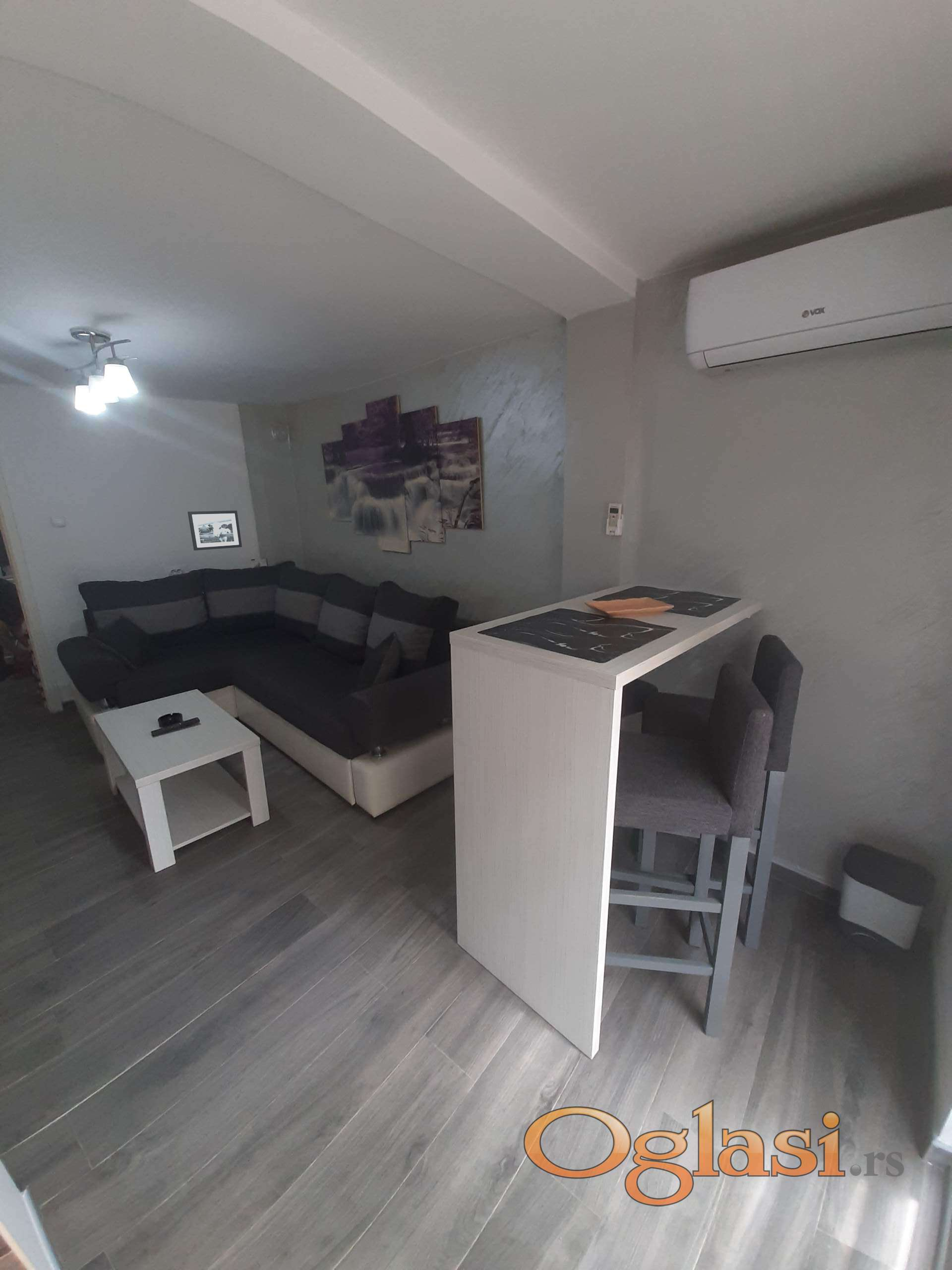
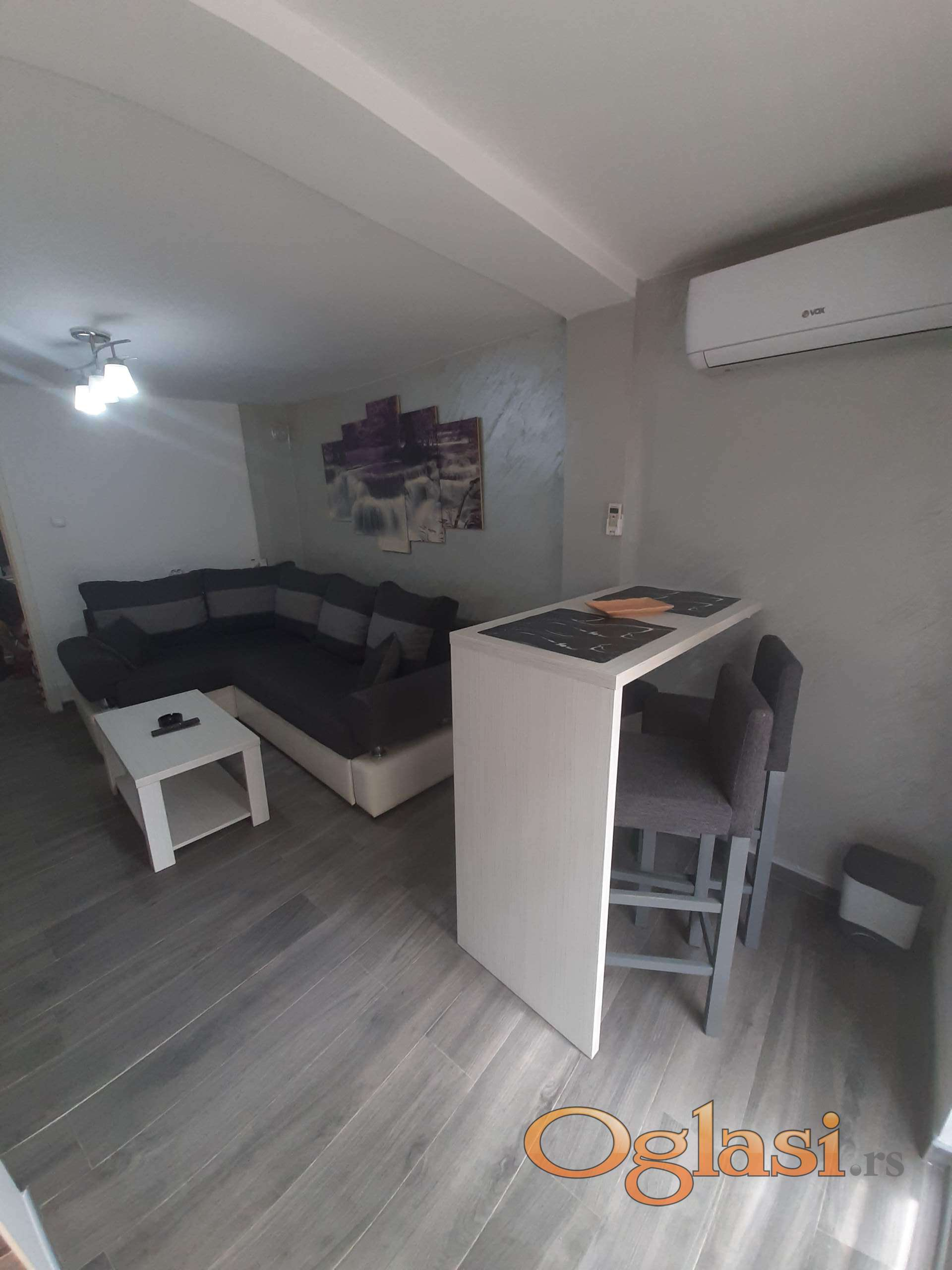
- picture frame [187,510,242,551]
